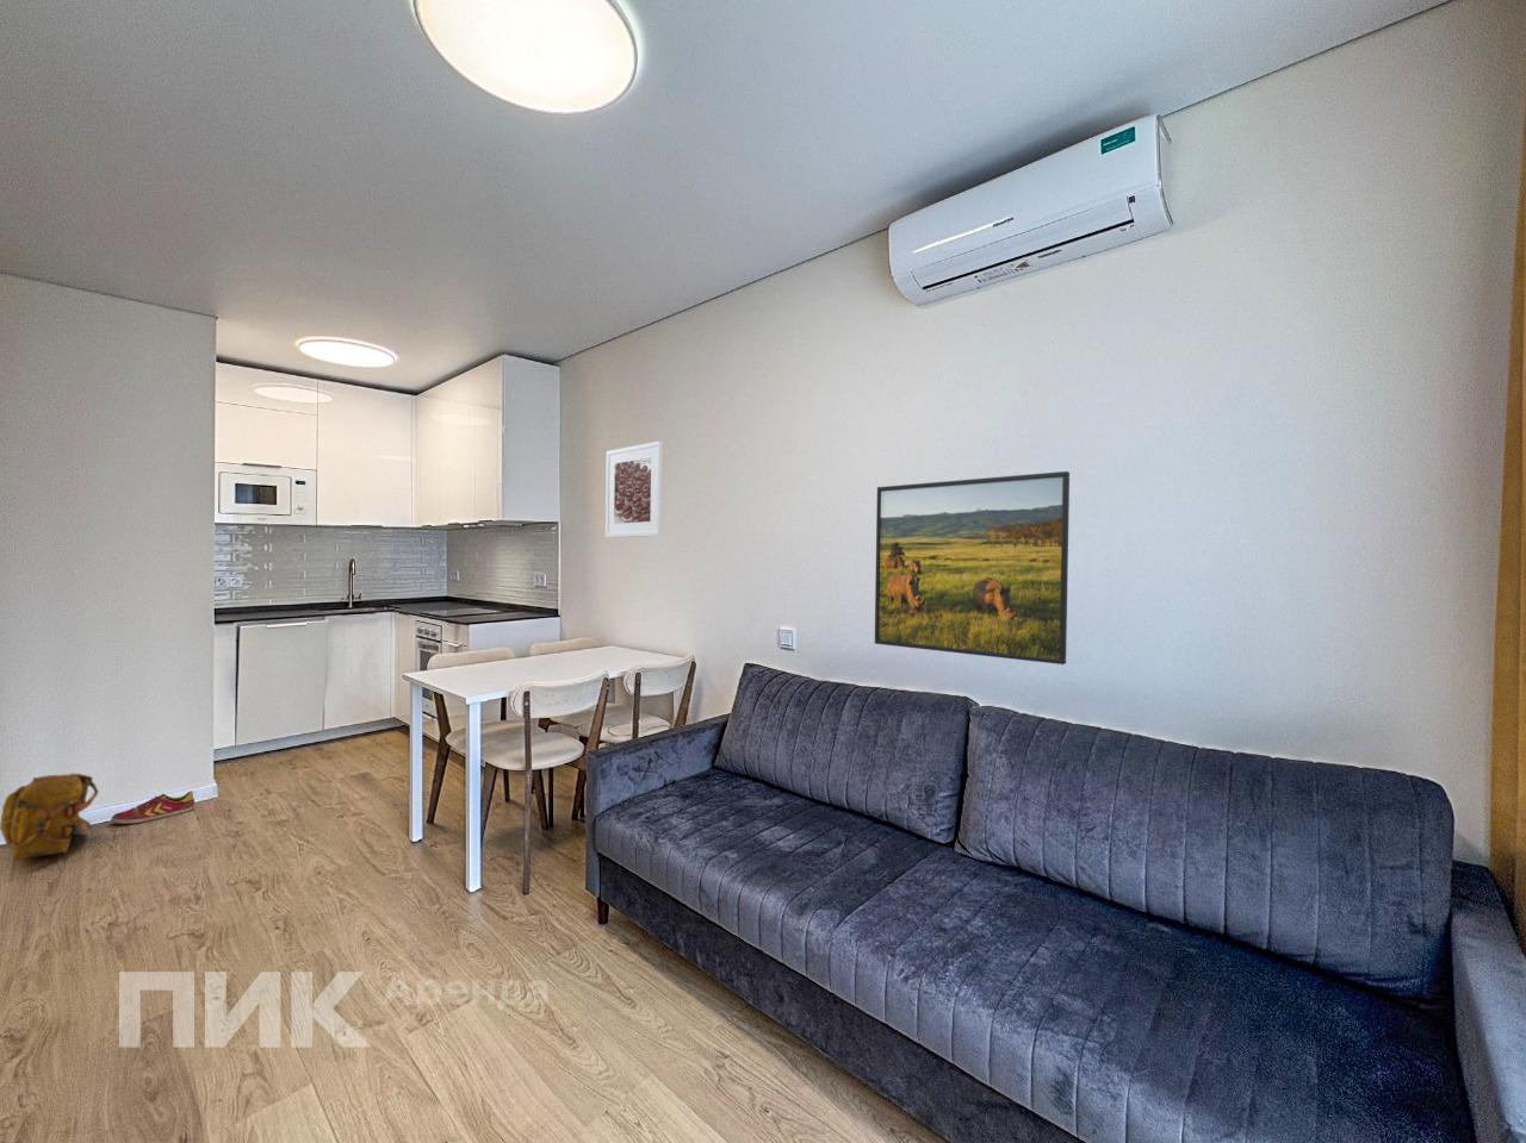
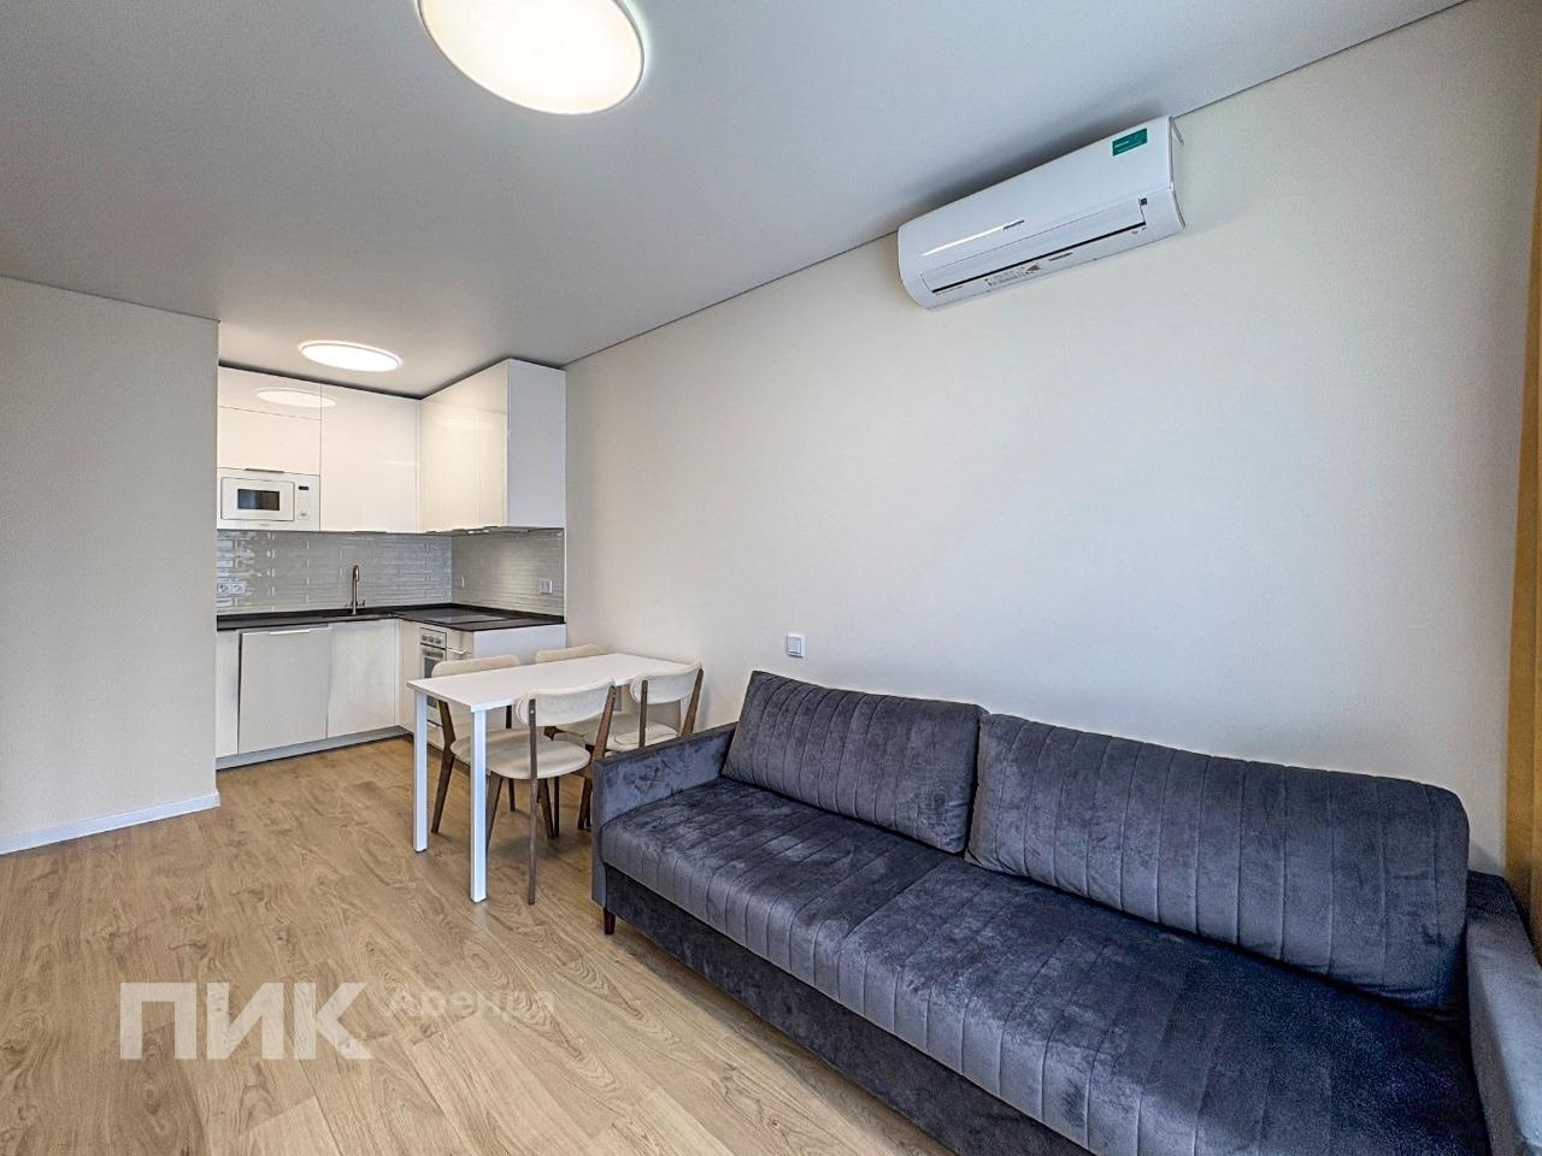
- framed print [604,441,664,539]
- shoe [109,789,196,825]
- backpack [0,773,100,861]
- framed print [874,471,1071,665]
